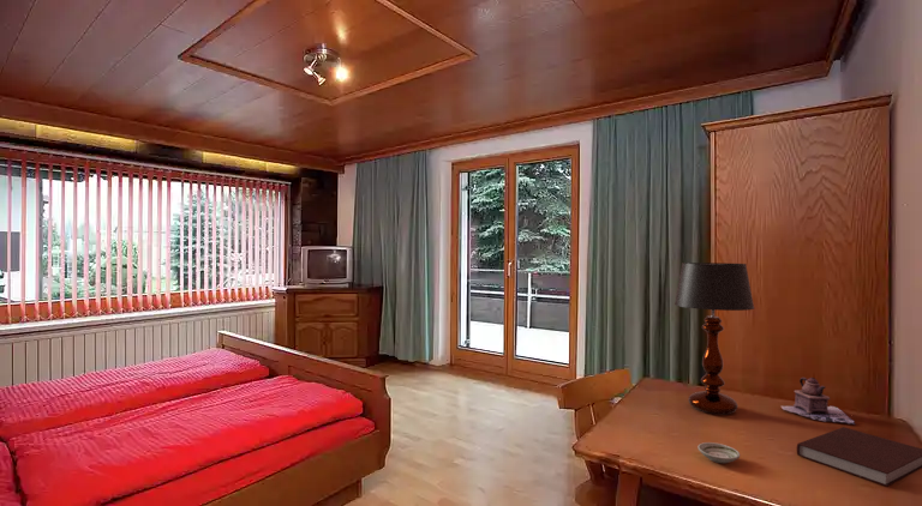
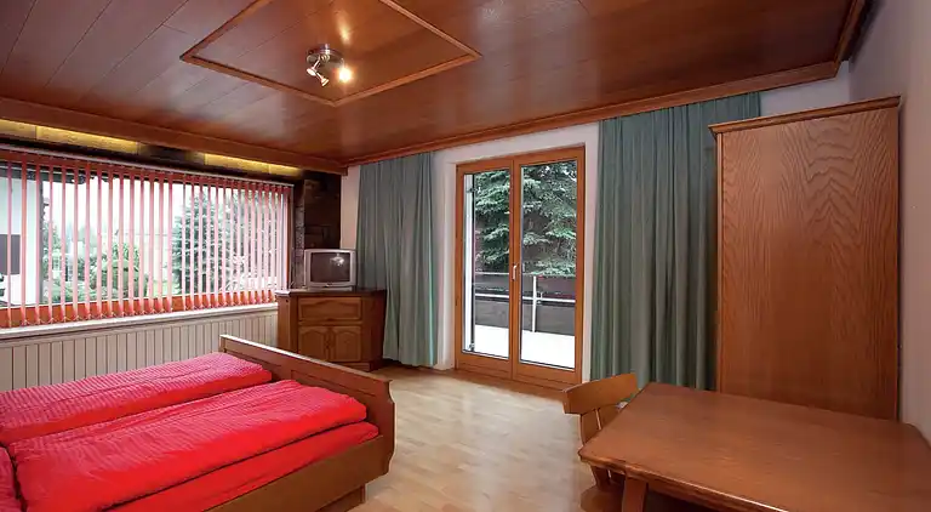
- notebook [796,426,922,488]
- teapot [780,377,856,426]
- saucer [696,441,741,464]
- table lamp [673,261,755,415]
